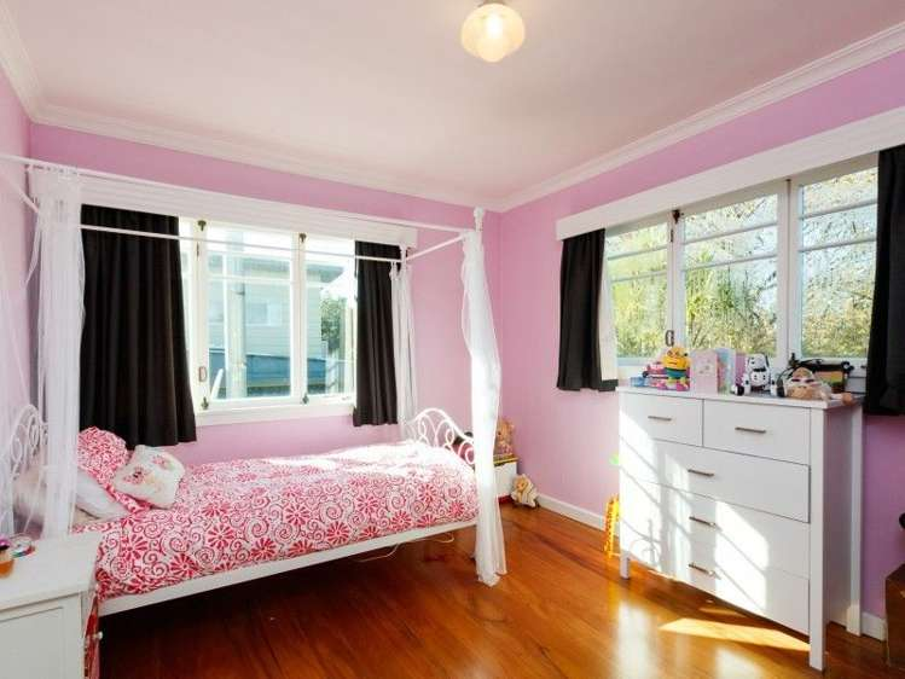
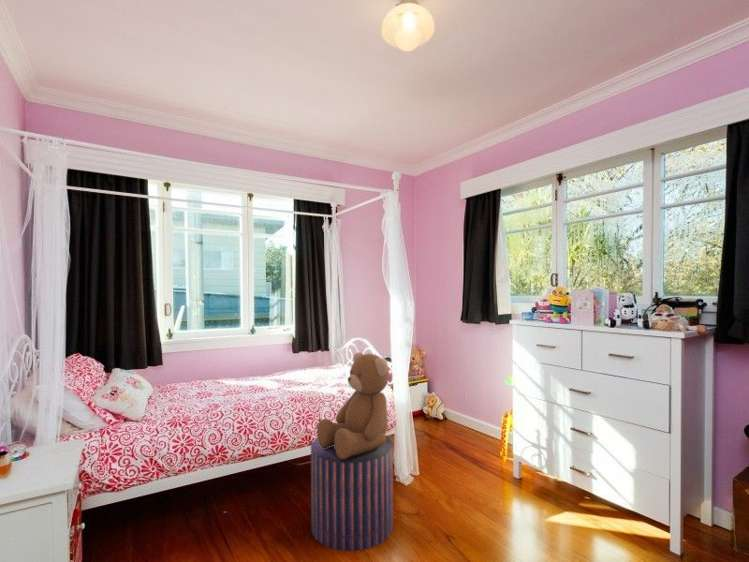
+ teddy bear [316,351,390,460]
+ pouf [310,435,394,552]
